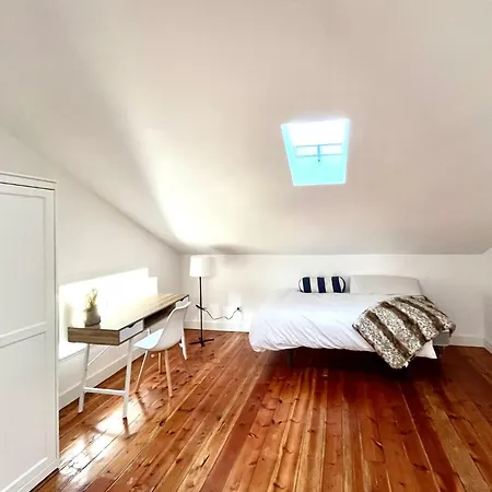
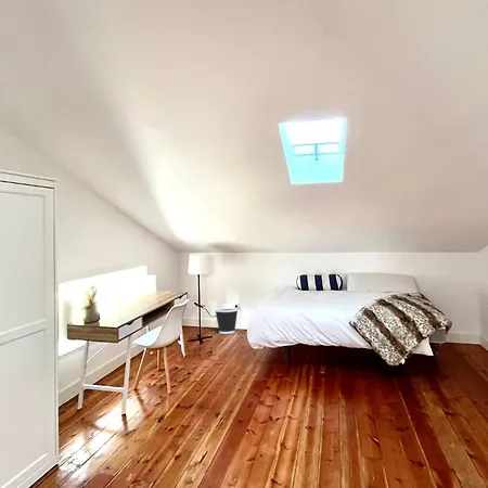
+ wastebasket [214,307,239,335]
